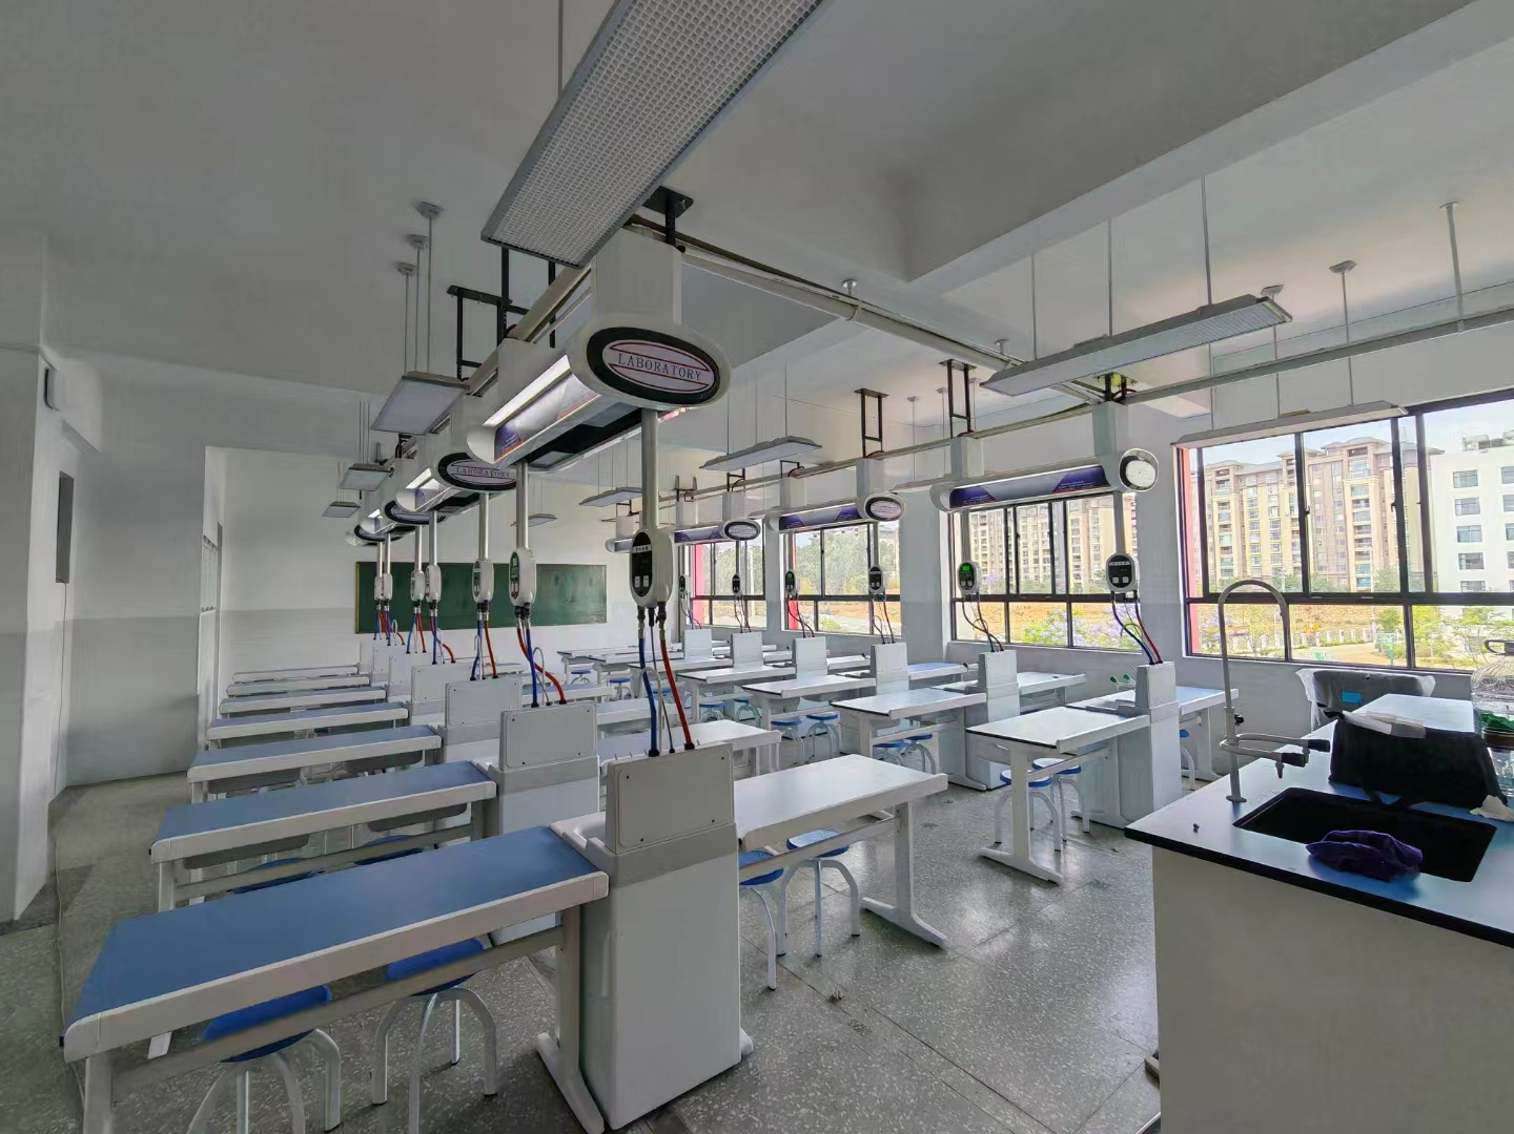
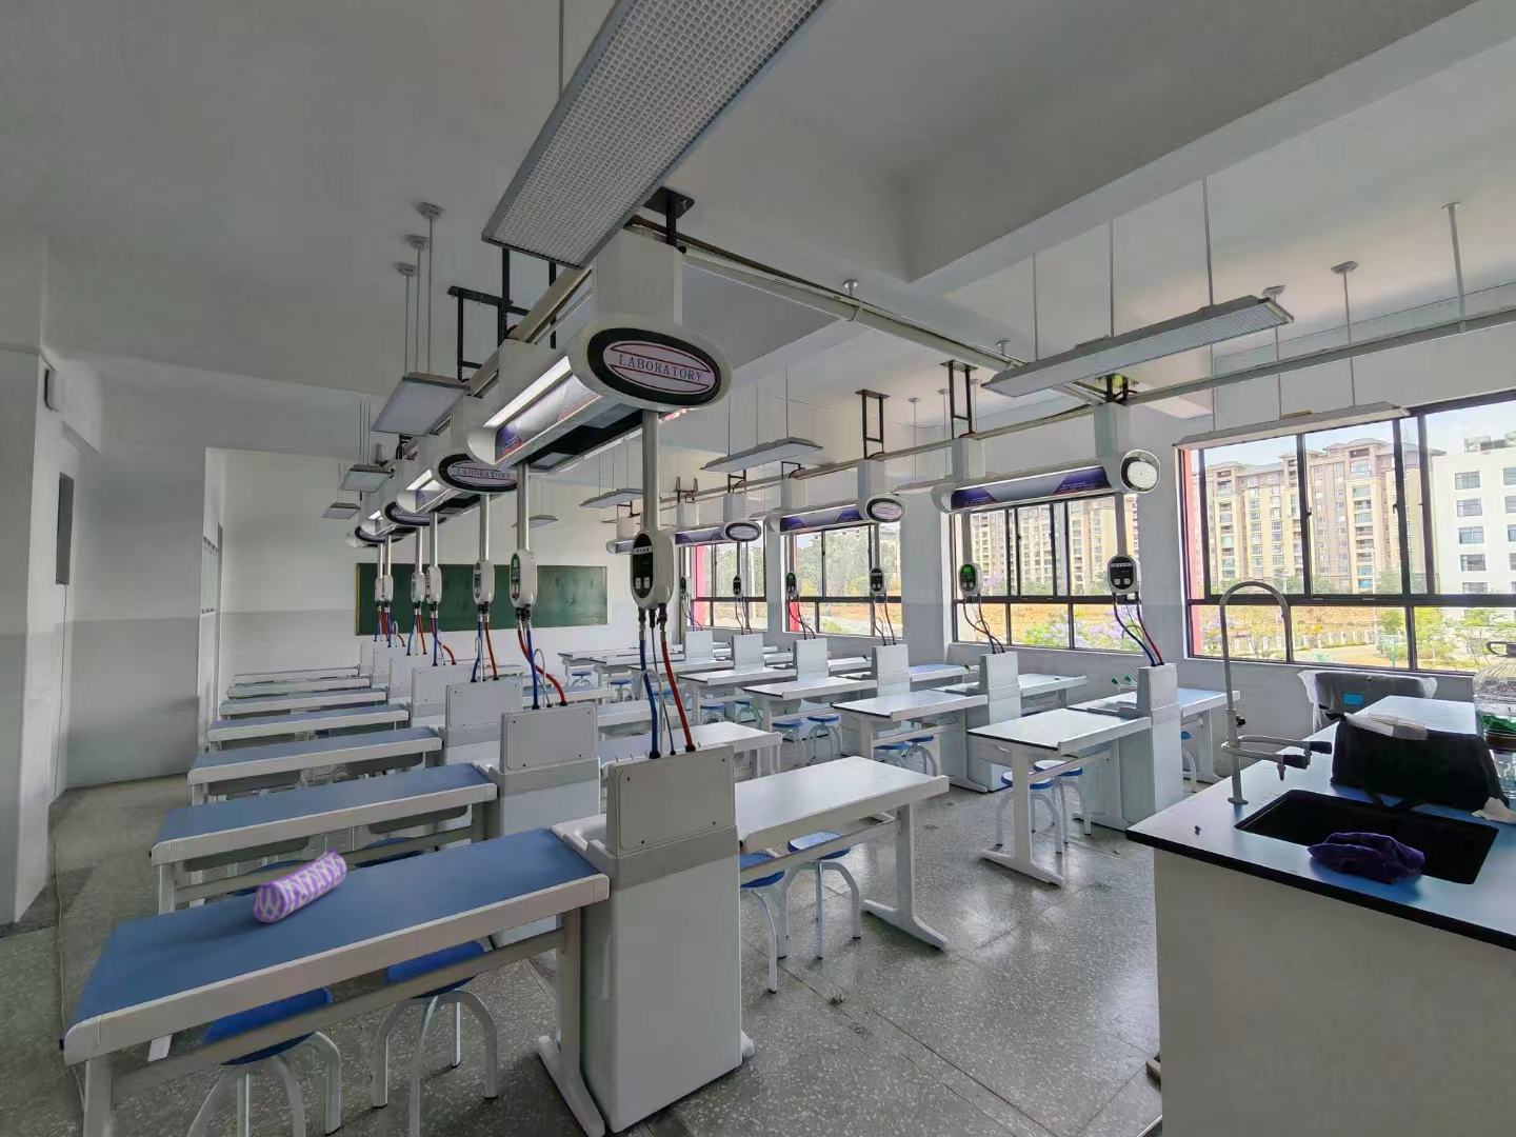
+ pencil case [252,848,349,923]
